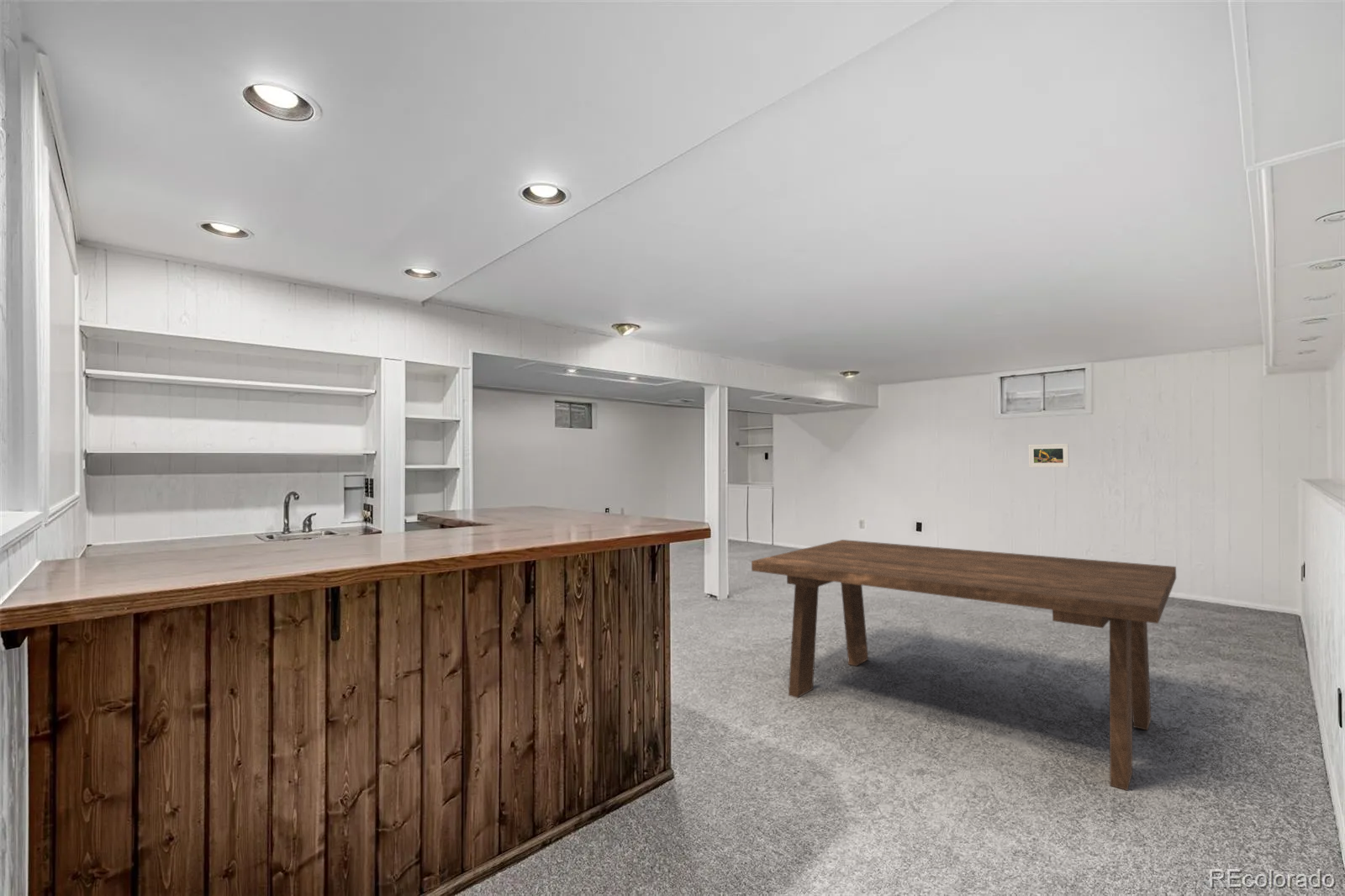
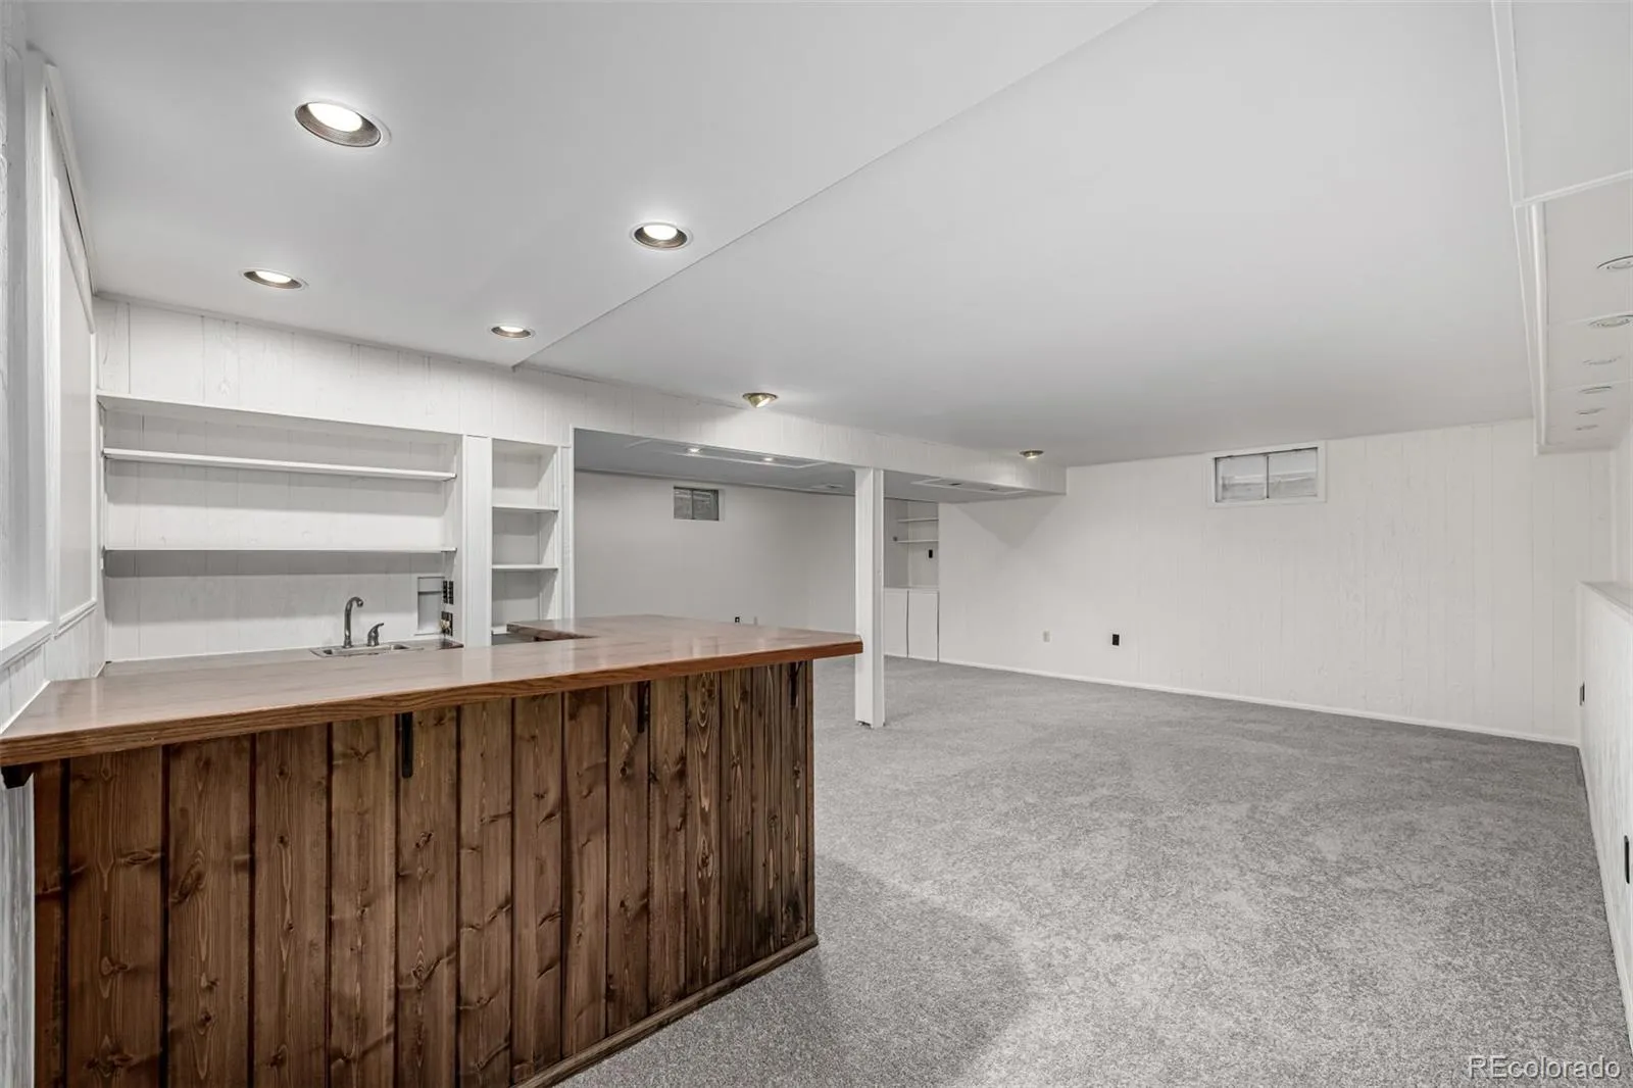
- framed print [1028,443,1070,468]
- dining table [751,539,1177,791]
